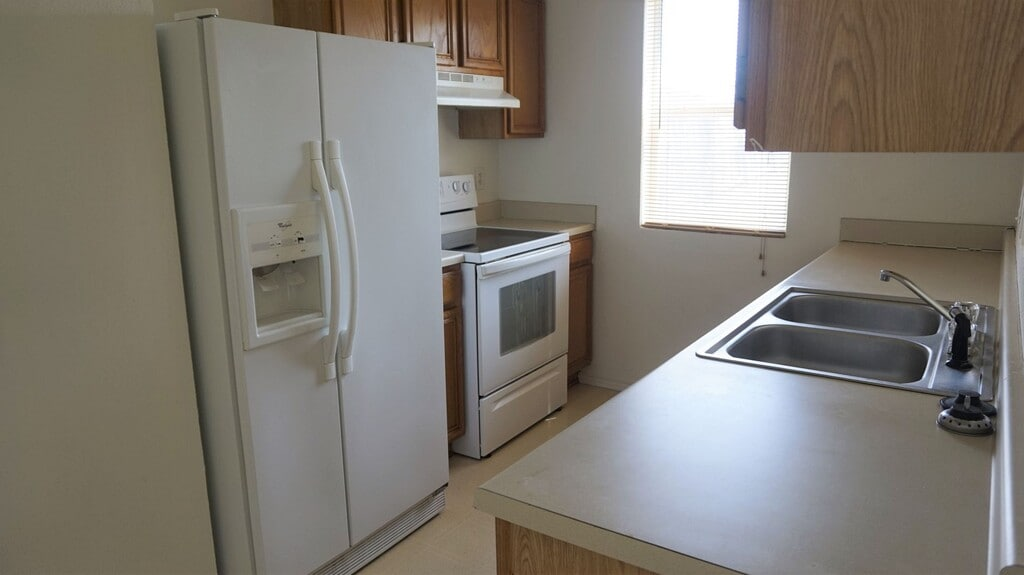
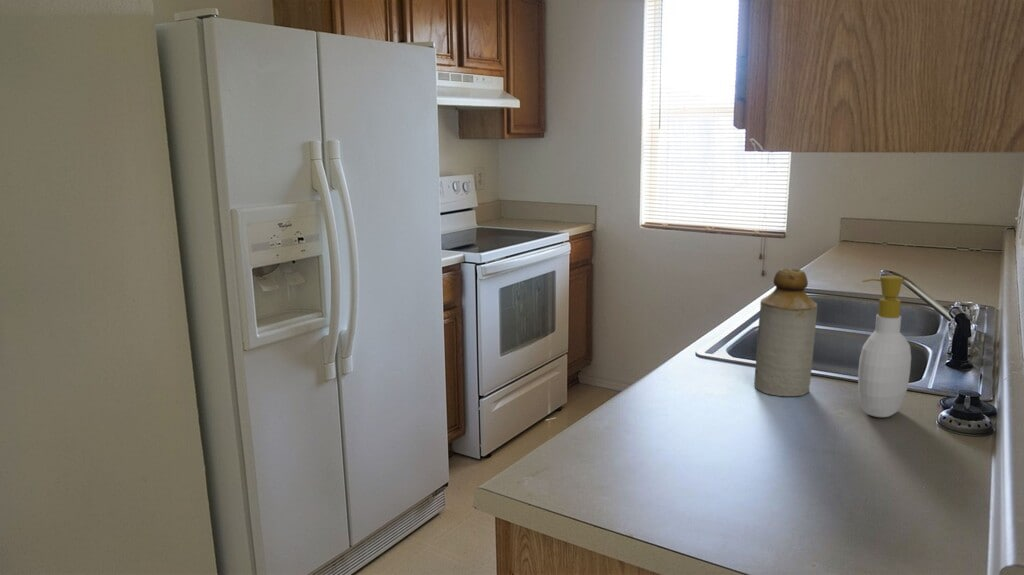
+ bottle [753,267,818,397]
+ soap bottle [857,275,912,418]
